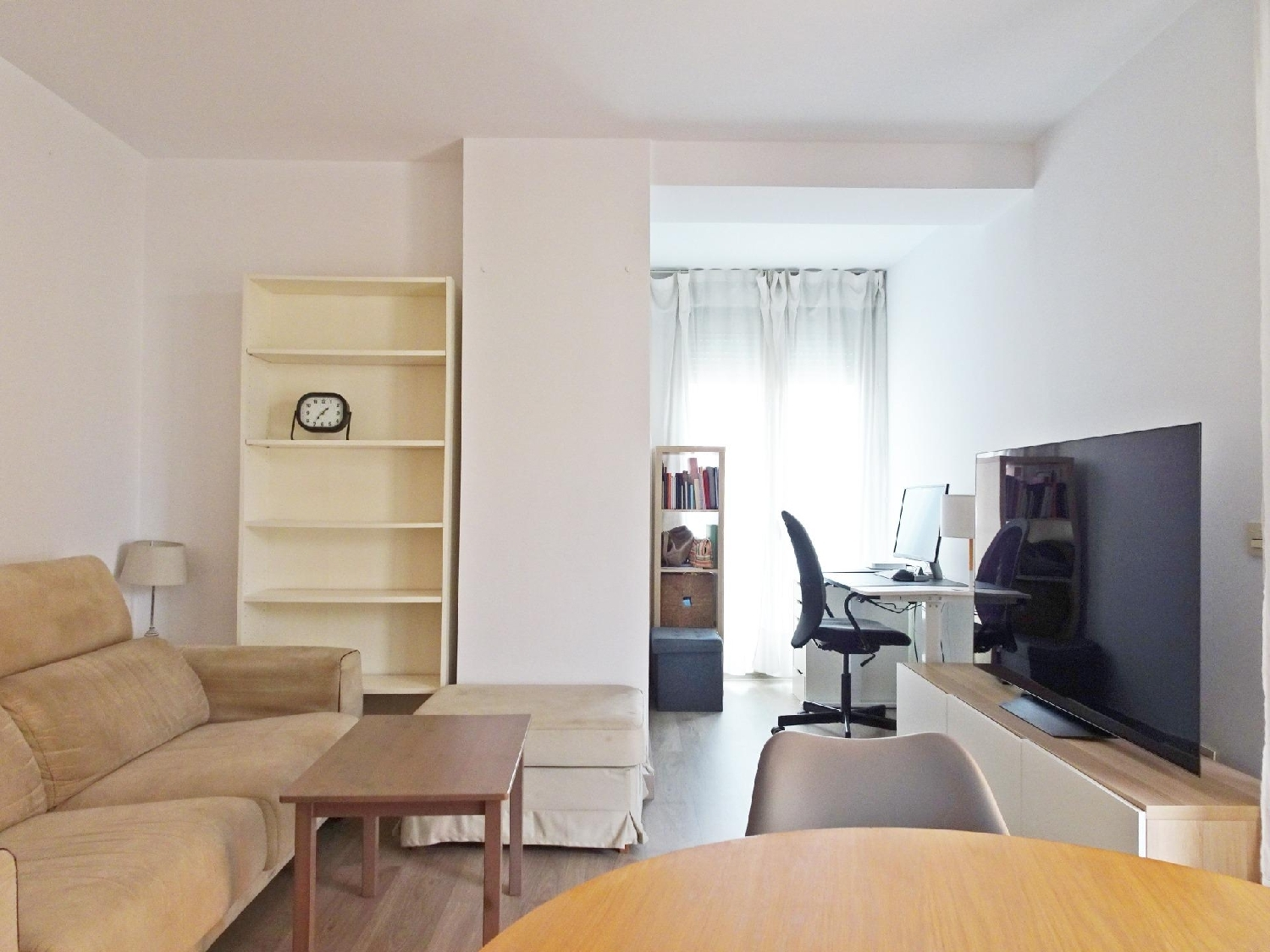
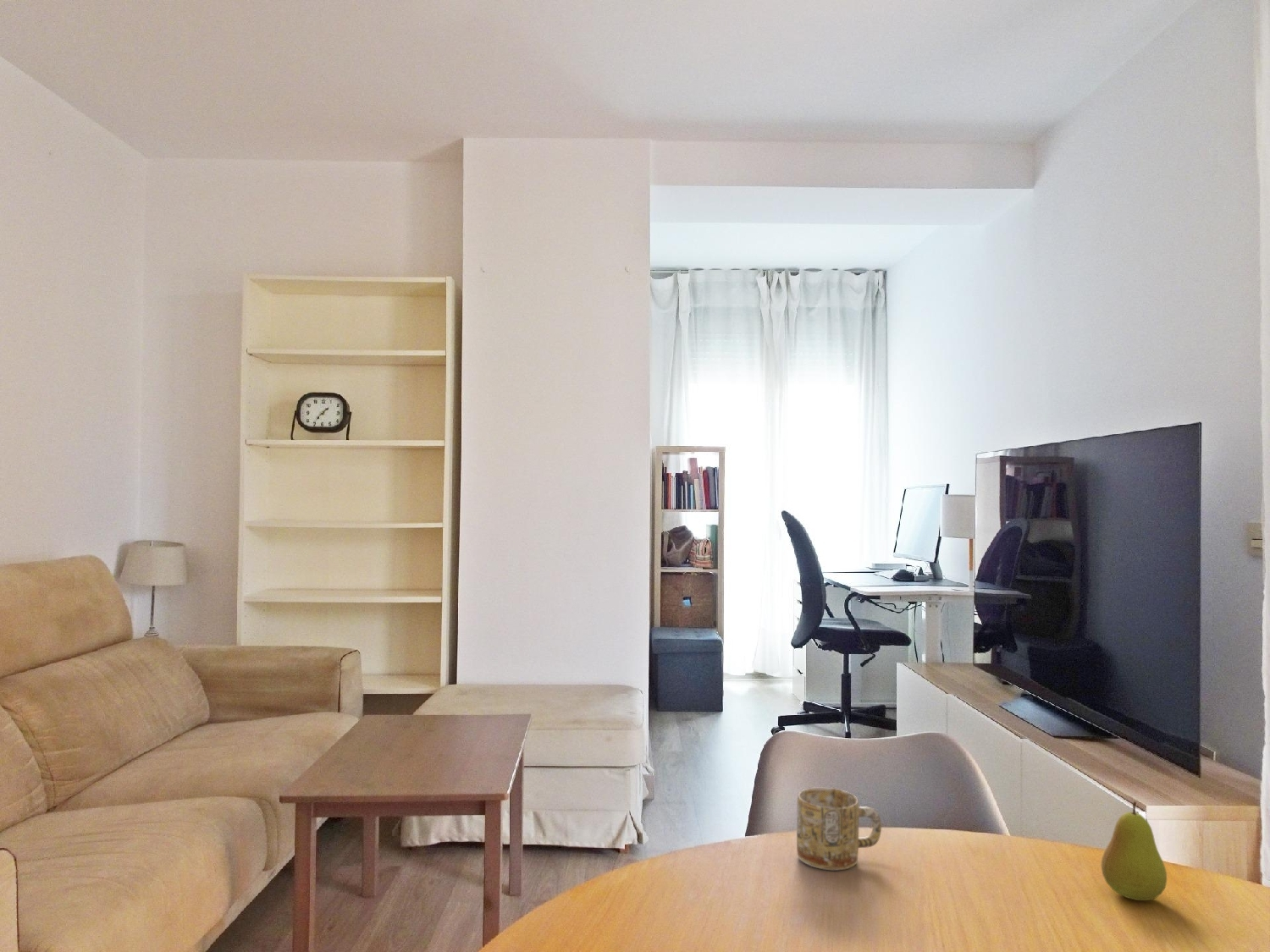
+ fruit [1100,801,1168,901]
+ mug [796,787,882,871]
